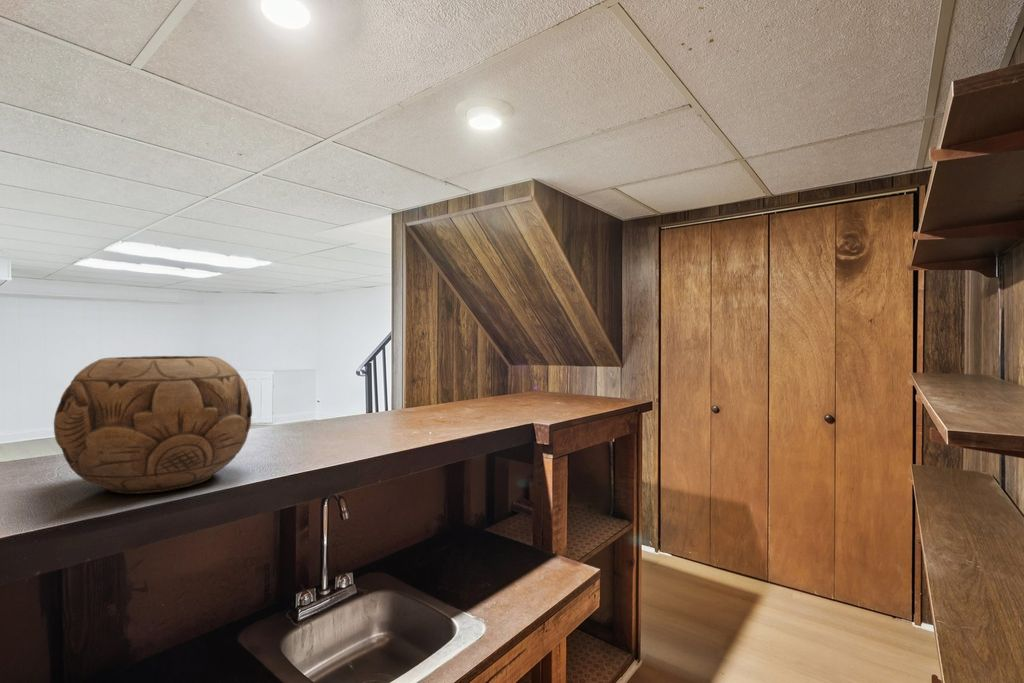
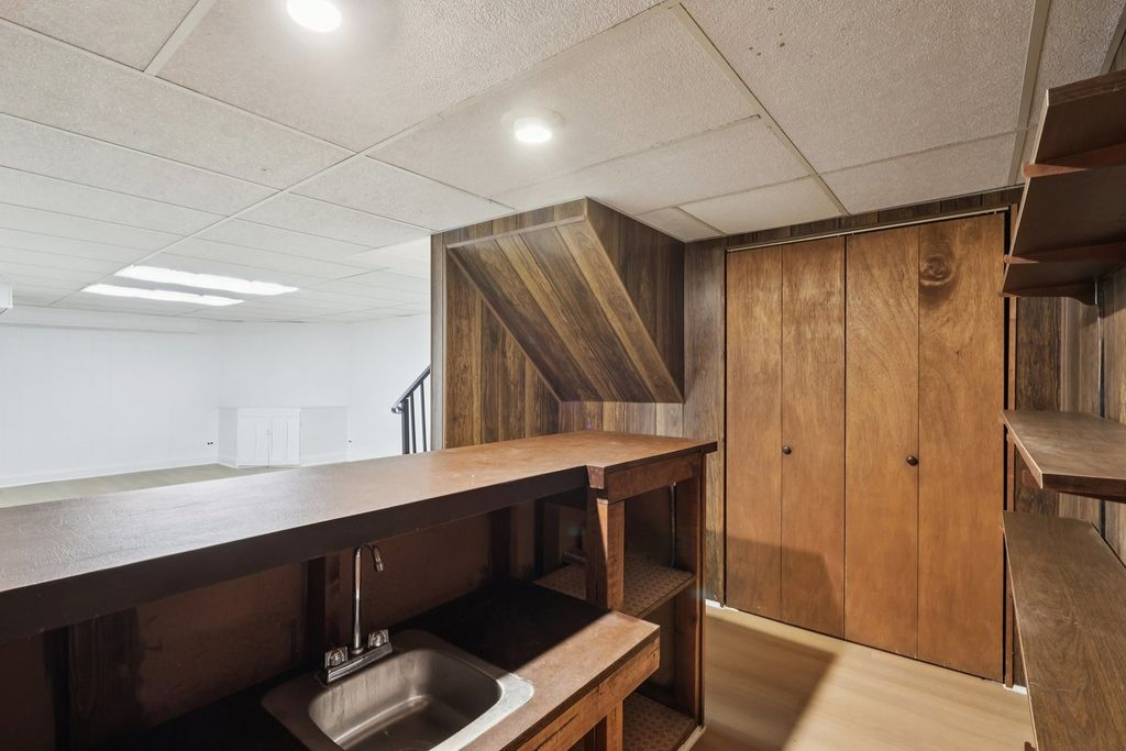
- decorative bowl [53,355,253,495]
